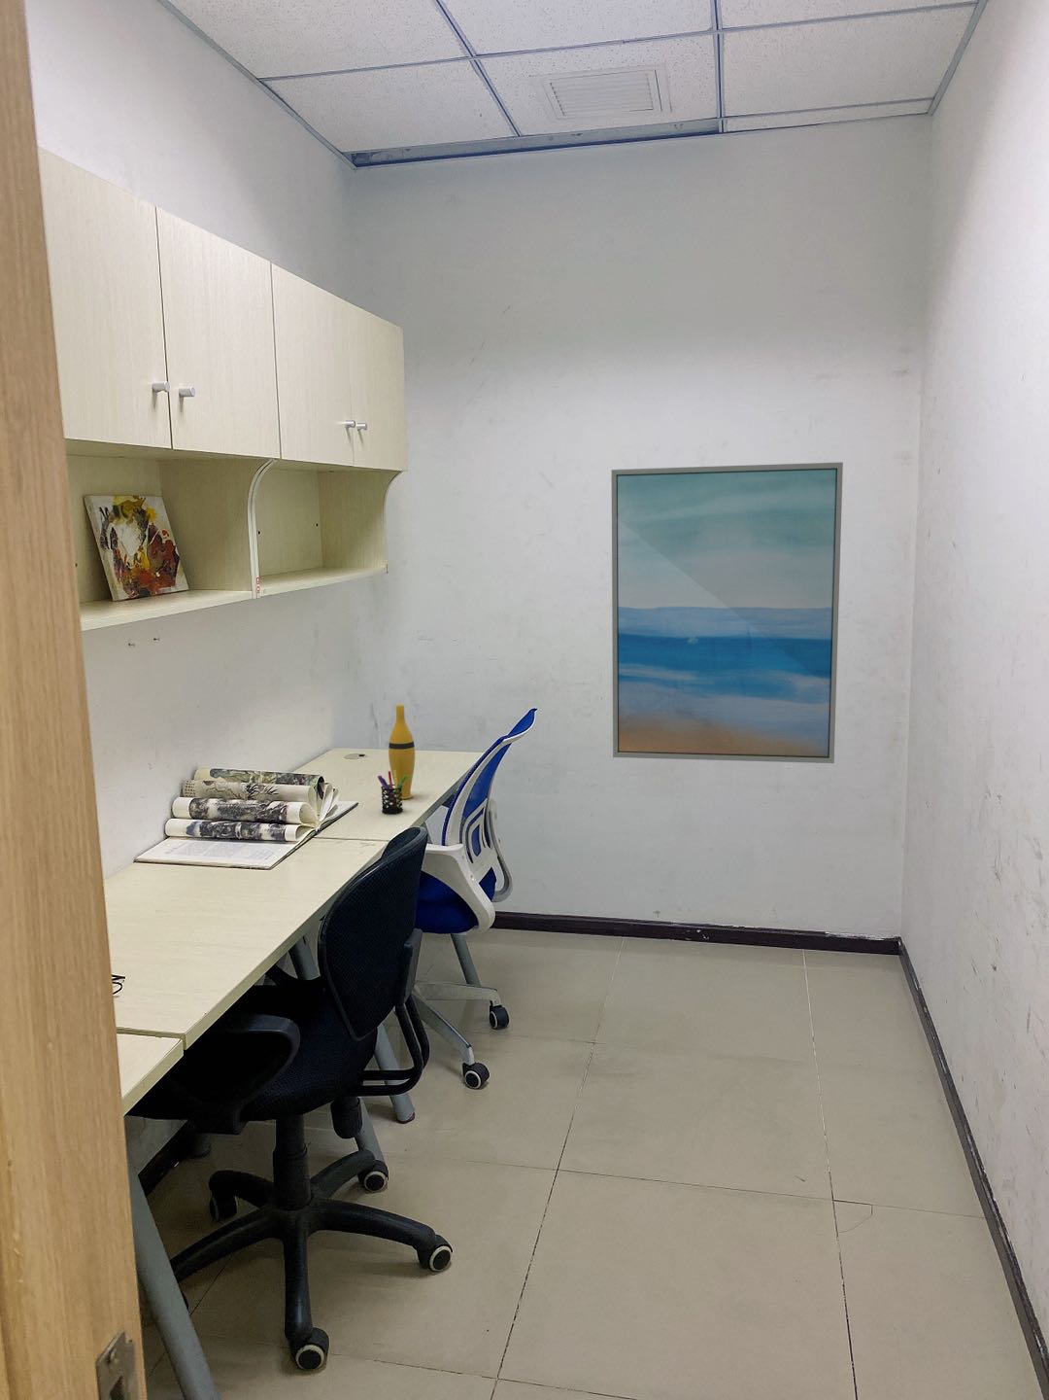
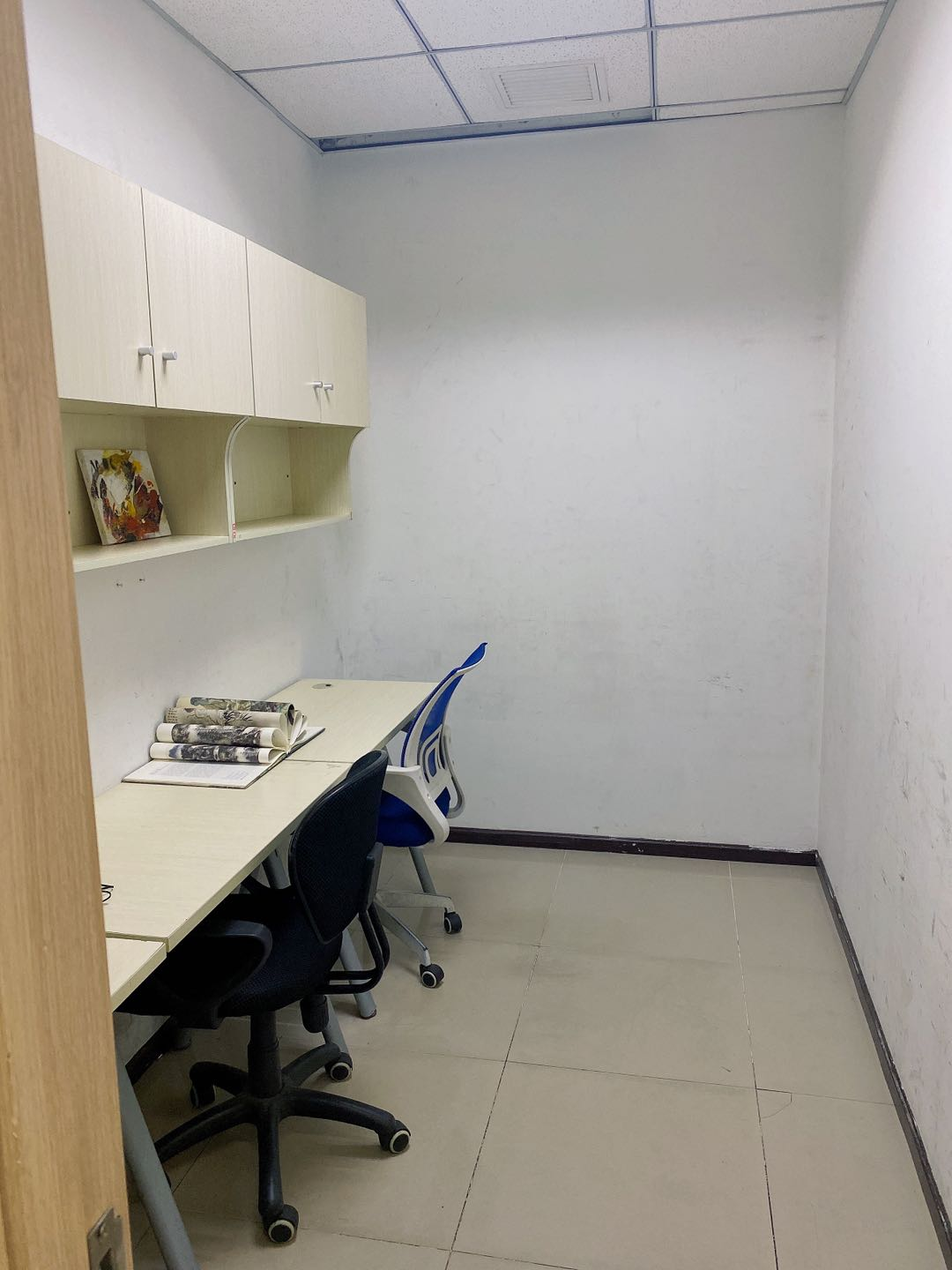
- vase [388,704,415,800]
- wall art [610,461,844,764]
- pen holder [377,771,407,815]
